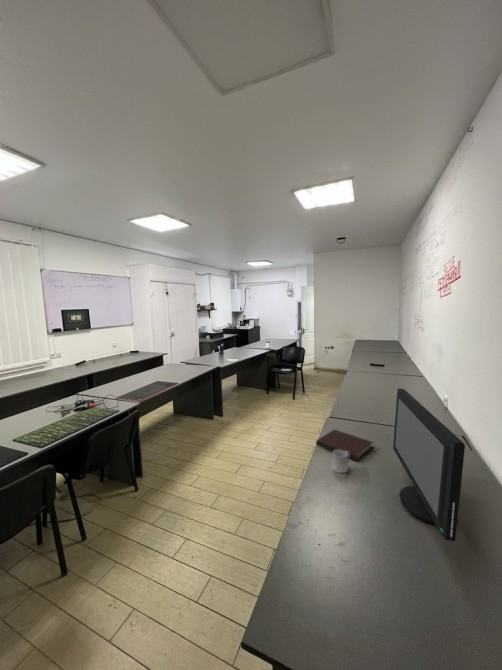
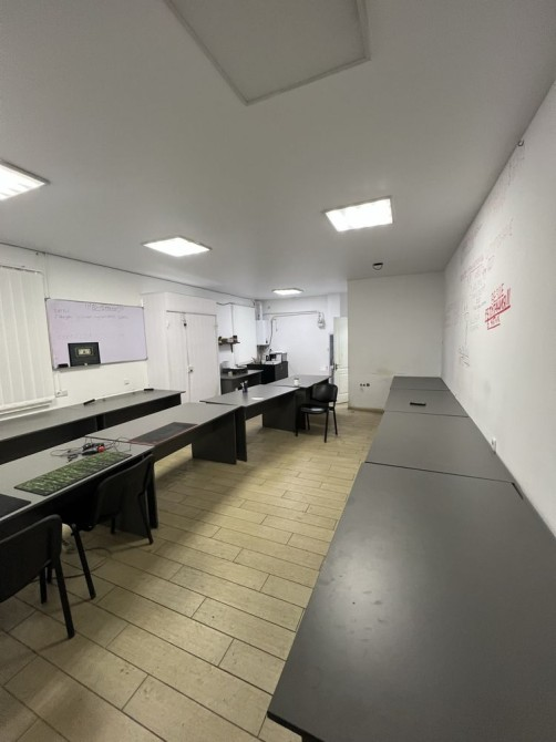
- computer monitor [392,388,466,542]
- notebook [315,428,375,462]
- cup [332,450,351,474]
